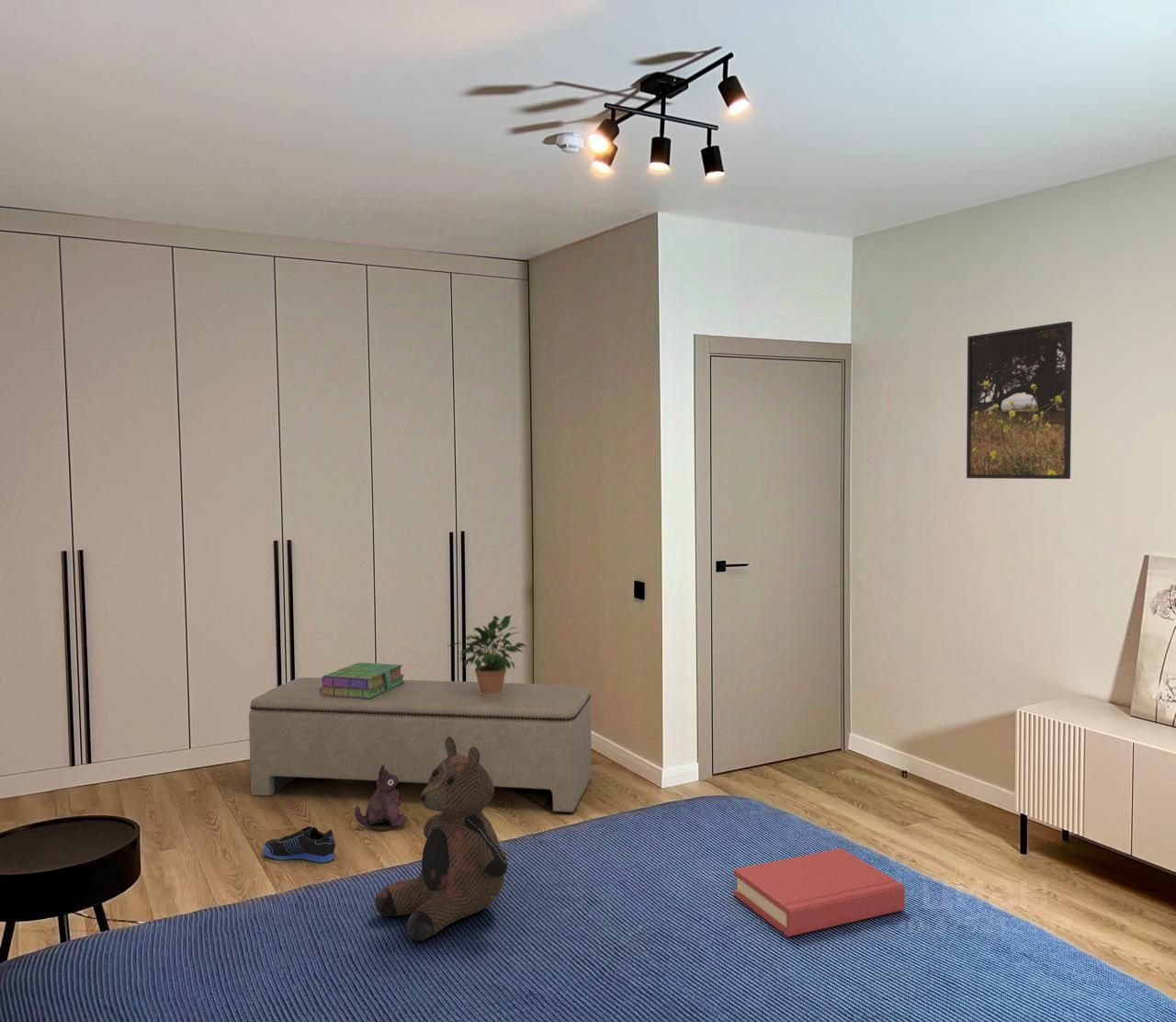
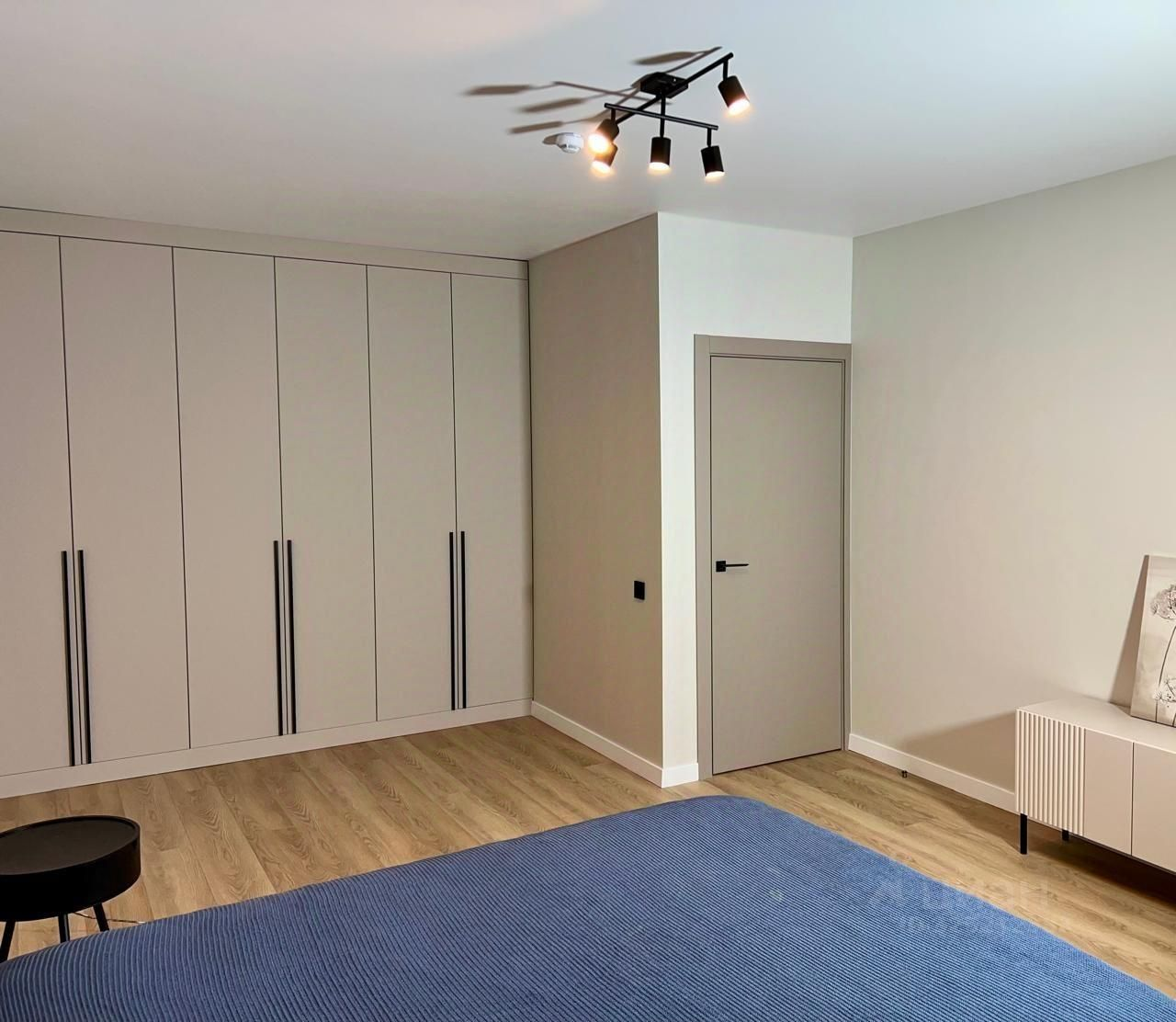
- stack of books [320,662,406,698]
- sneaker [262,825,336,863]
- bench [248,676,593,813]
- potted plant [447,614,529,696]
- hardback book [732,847,906,937]
- teddy bear [374,736,508,942]
- plush toy [354,765,408,832]
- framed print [966,321,1073,480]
